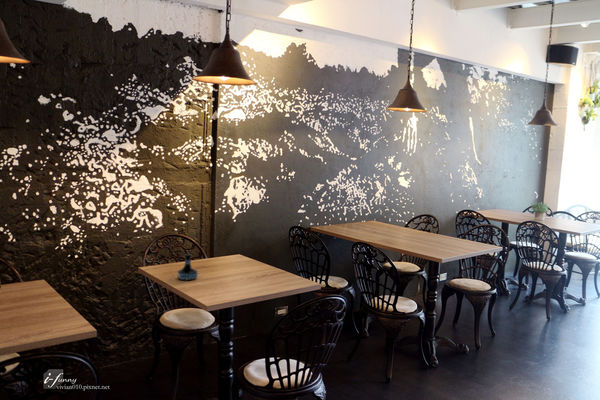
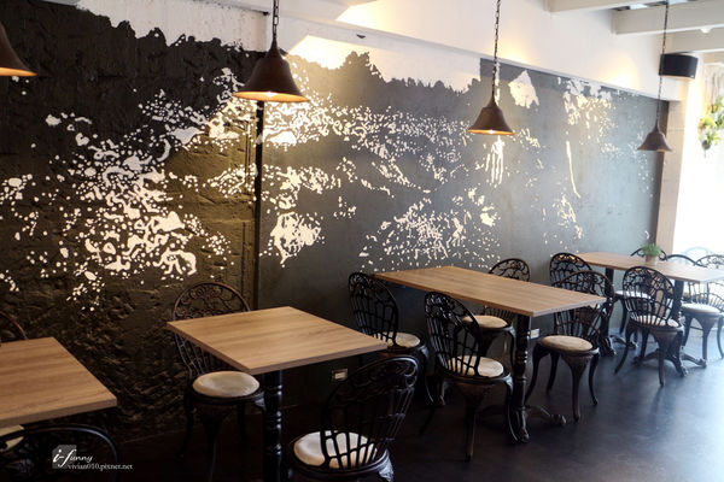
- tequila bottle [177,253,199,282]
